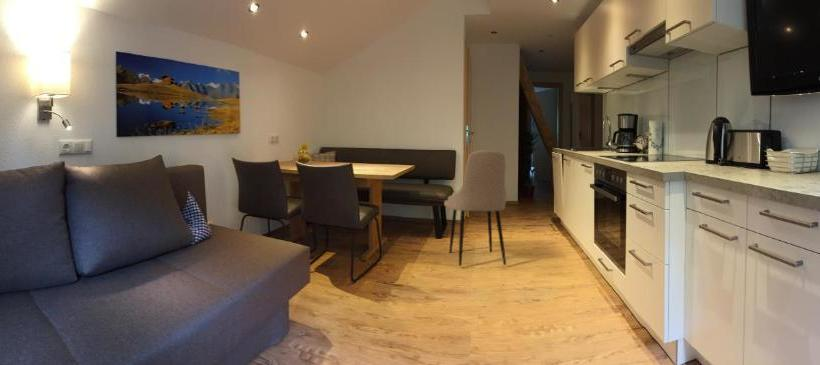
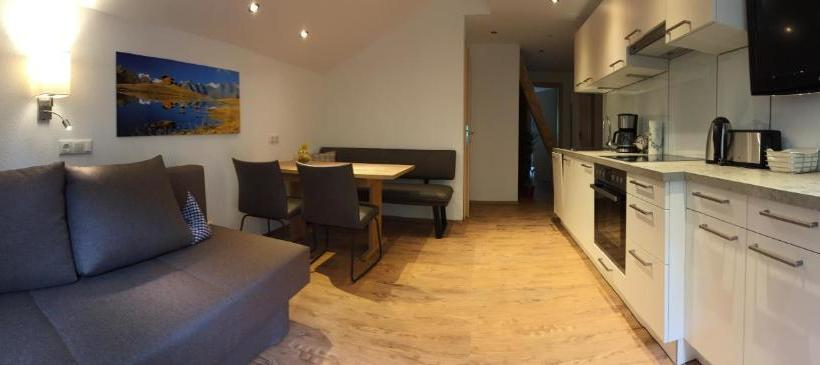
- dining chair [443,149,508,267]
